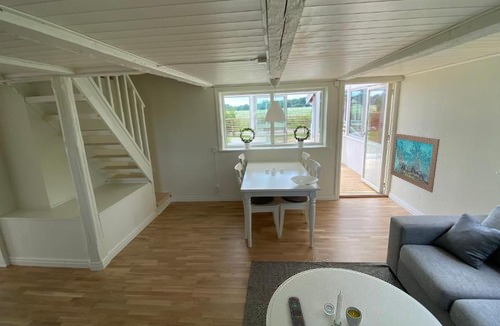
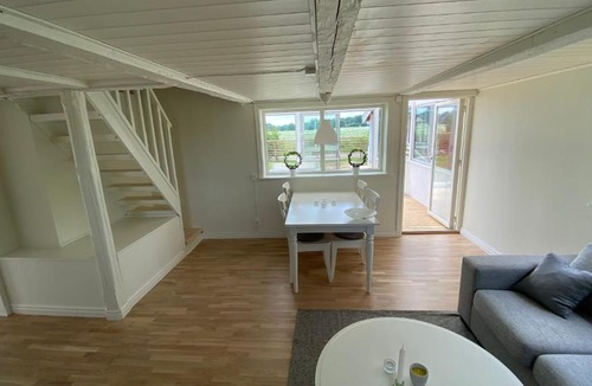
- wall art [390,132,441,194]
- remote control [287,296,306,326]
